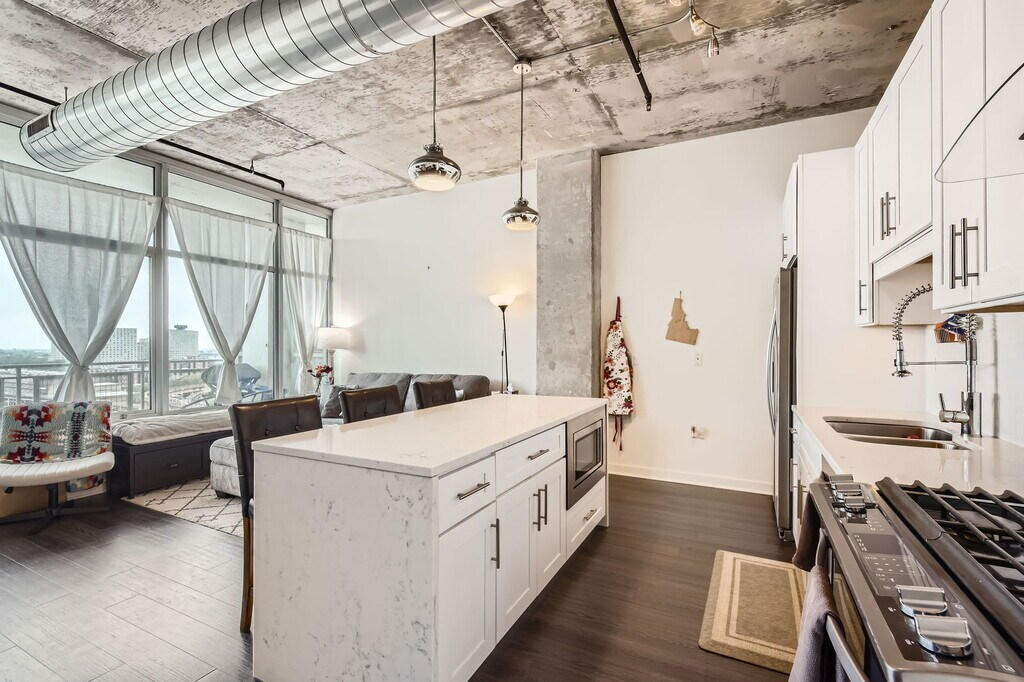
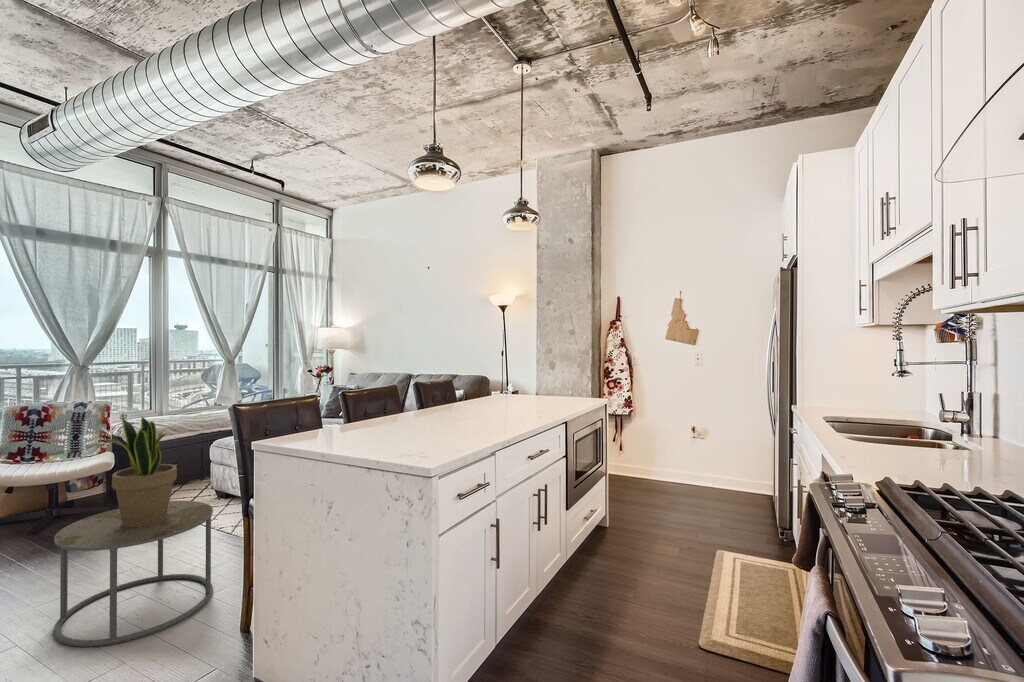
+ potted plant [101,416,178,527]
+ side table [52,500,214,648]
